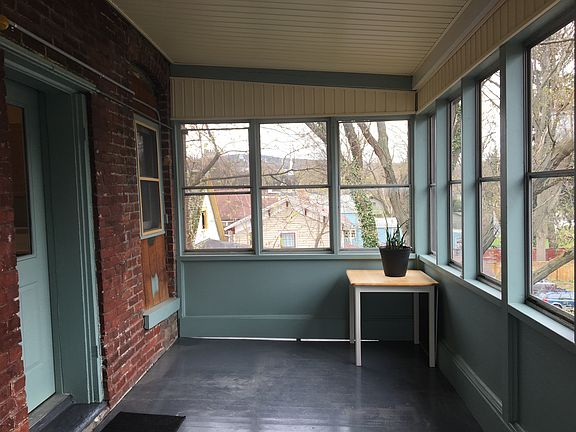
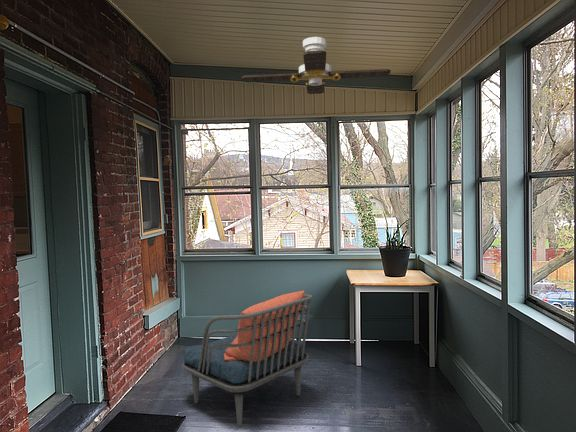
+ ceiling fan [241,36,392,95]
+ armchair [182,290,314,428]
